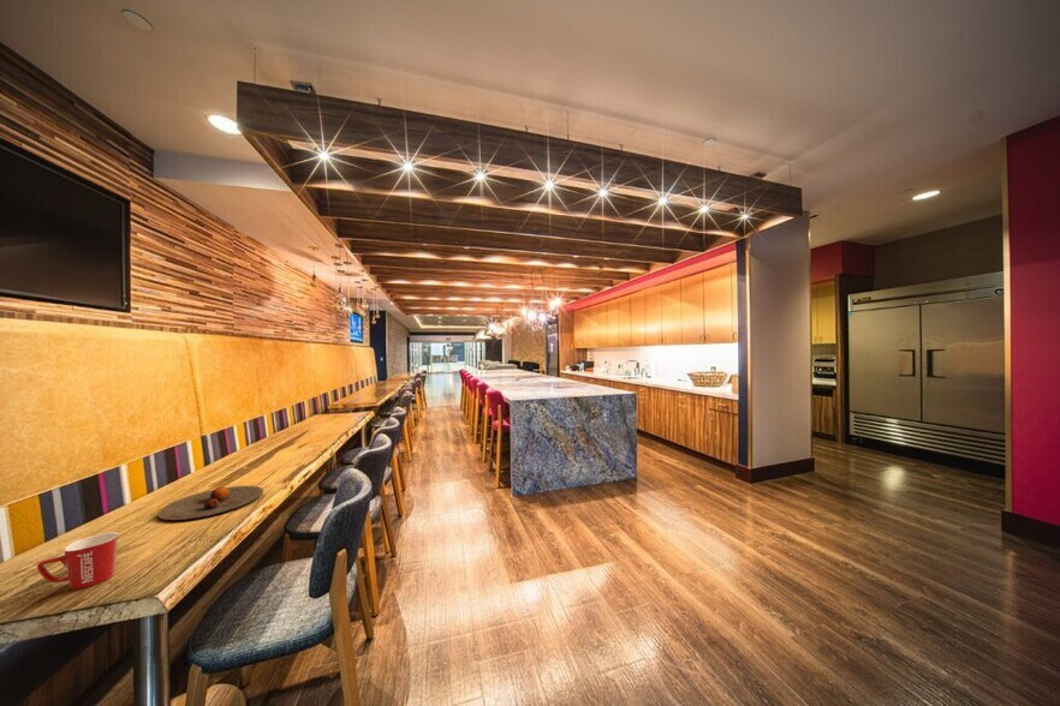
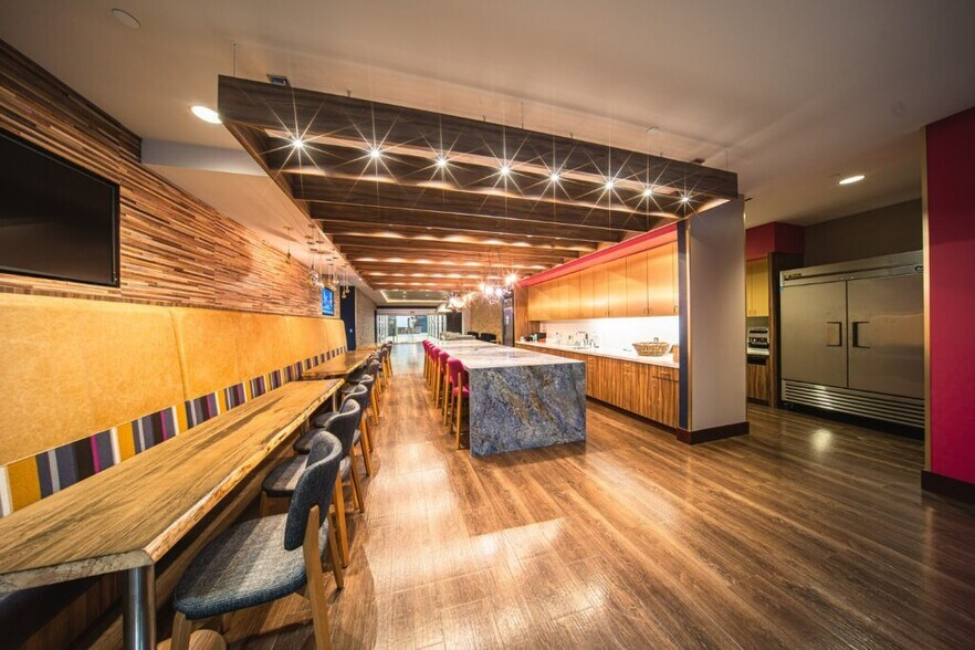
- mug [36,531,119,591]
- plate [156,485,264,521]
